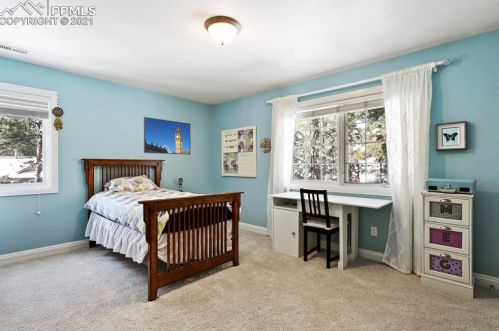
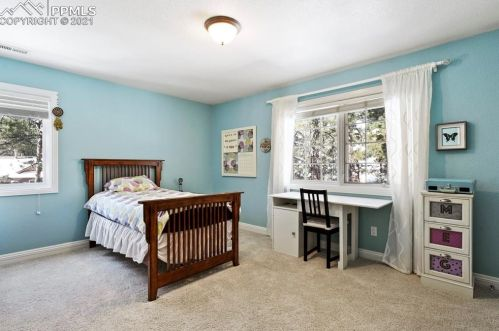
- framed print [143,116,191,156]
